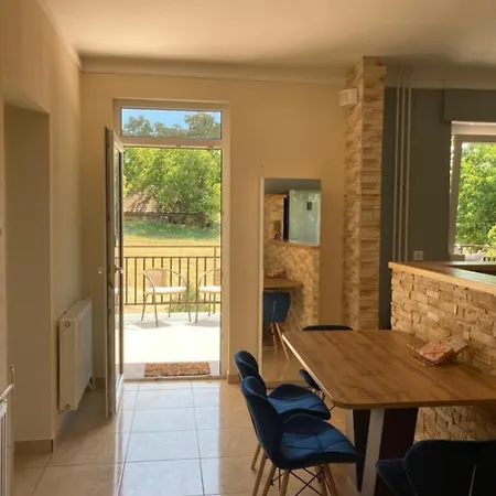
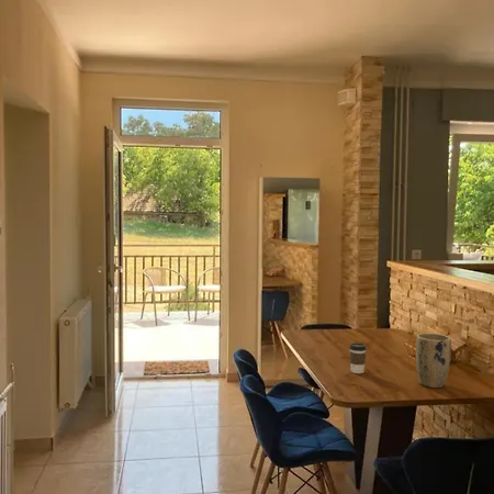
+ coffee cup [348,341,368,374]
+ plant pot [415,333,452,389]
